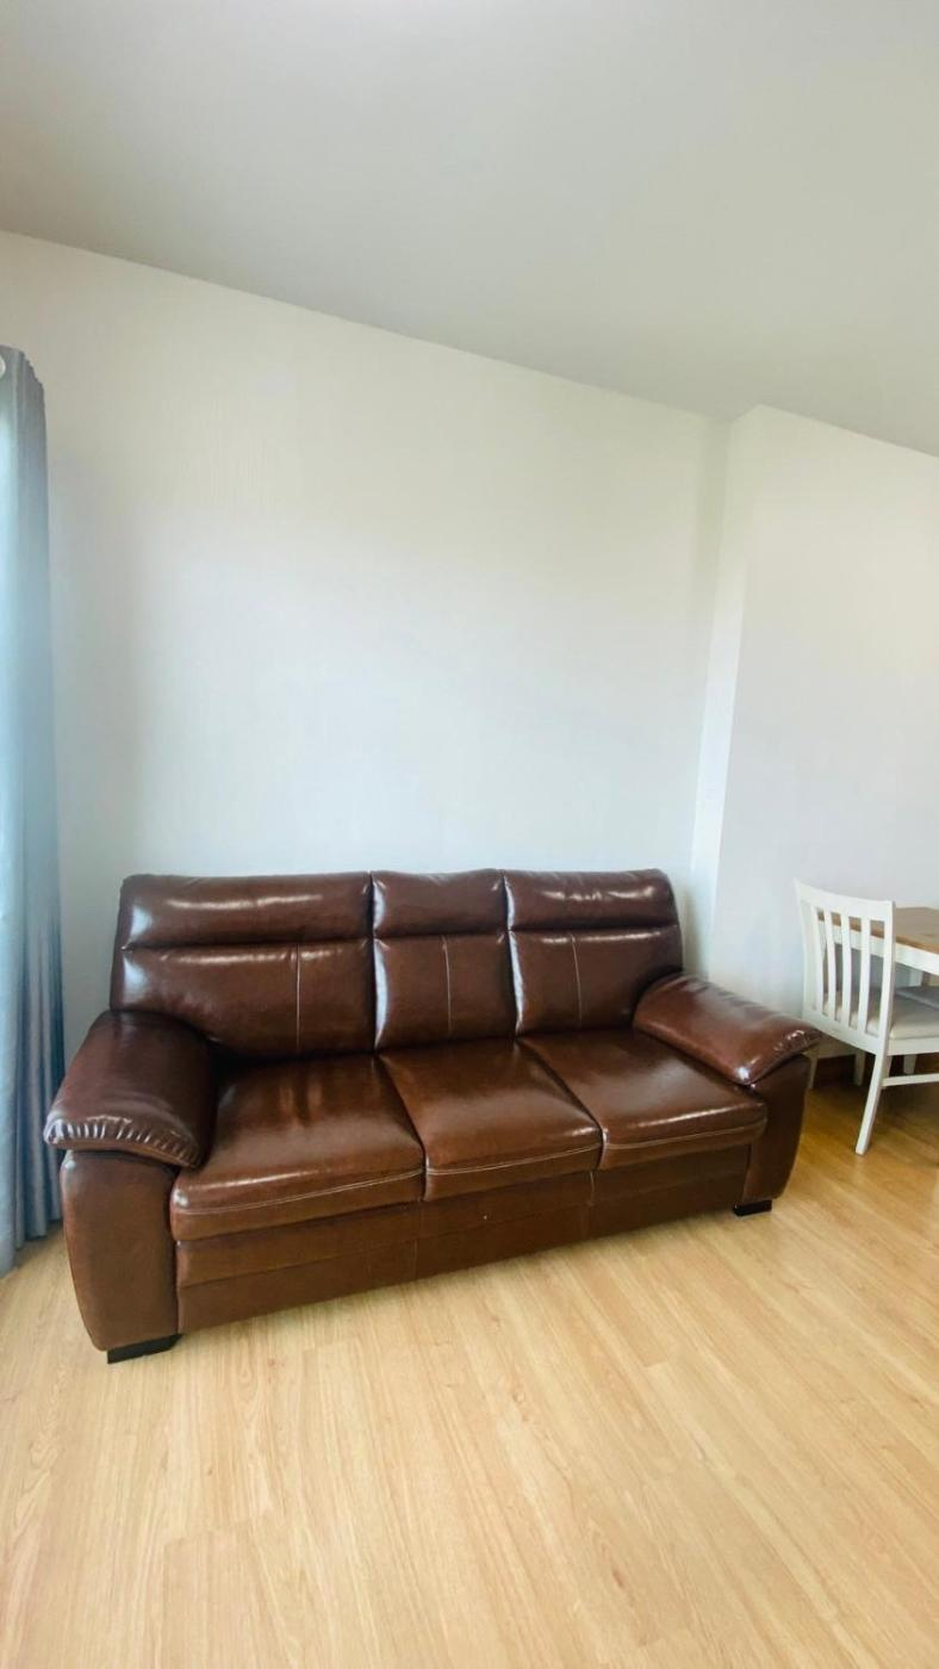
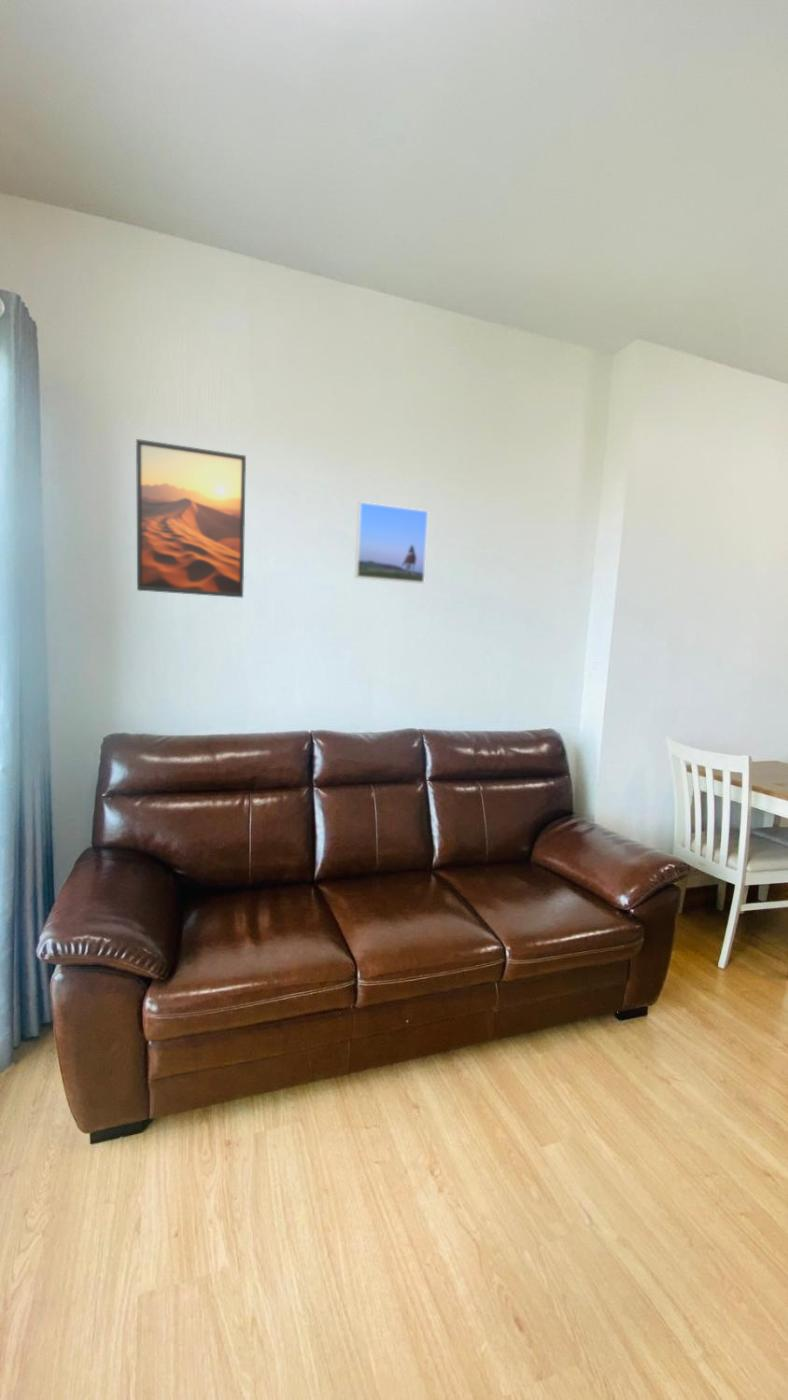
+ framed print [354,501,429,585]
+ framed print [135,438,247,599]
